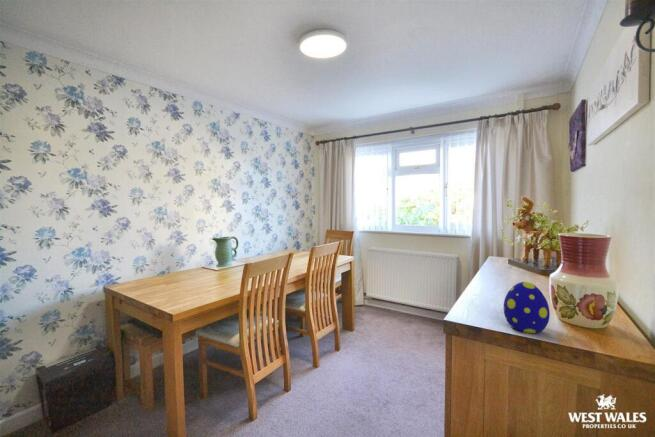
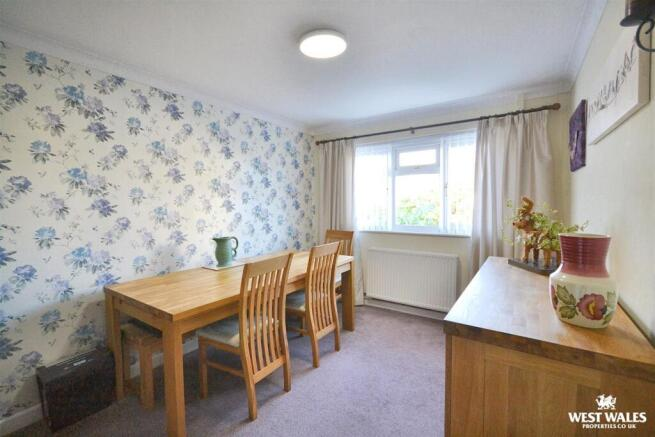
- decorative egg [503,281,551,334]
